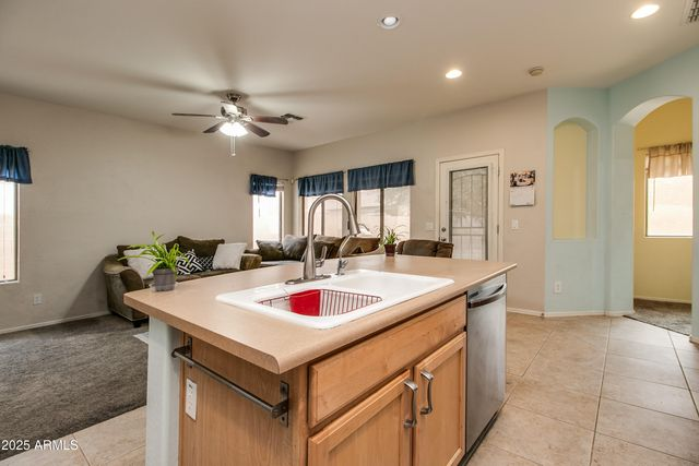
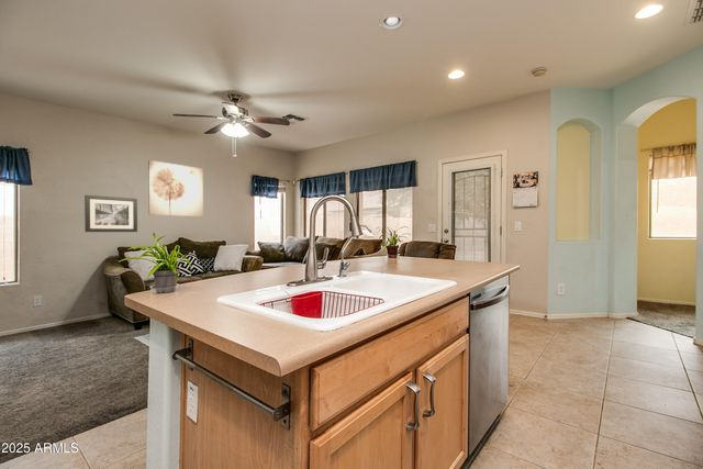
+ wall art [83,194,138,233]
+ wall art [147,159,204,217]
